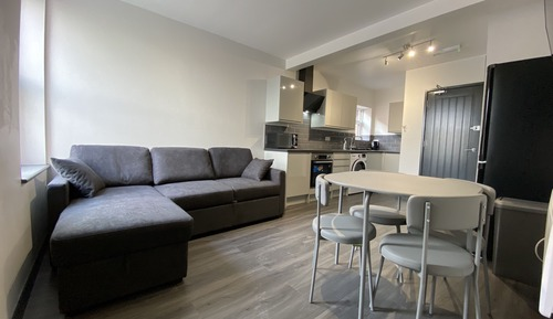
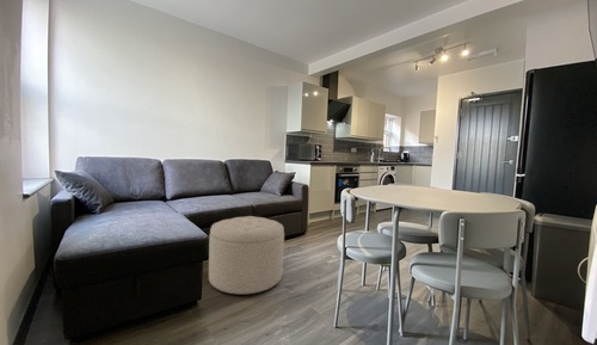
+ ottoman [208,215,285,296]
